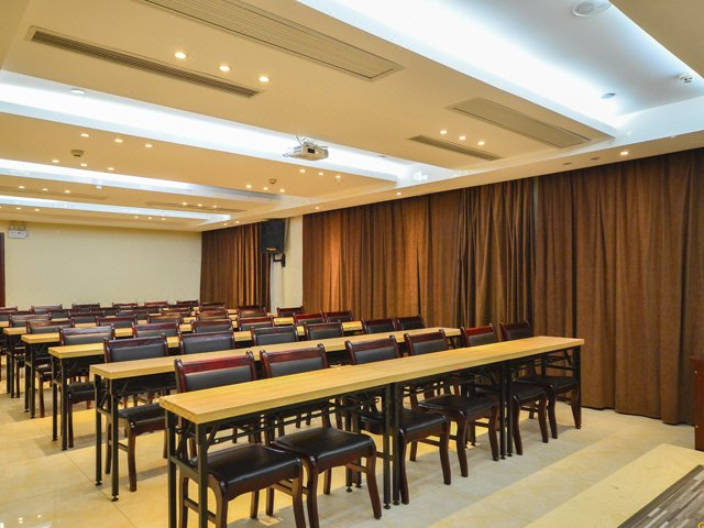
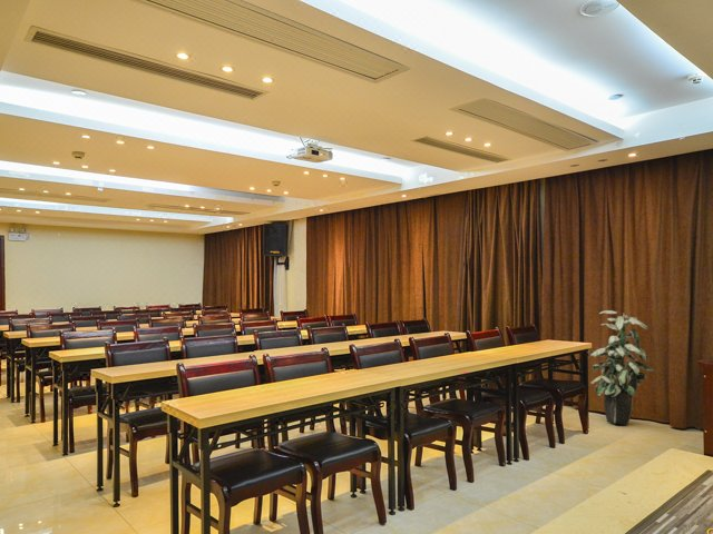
+ indoor plant [587,309,655,426]
